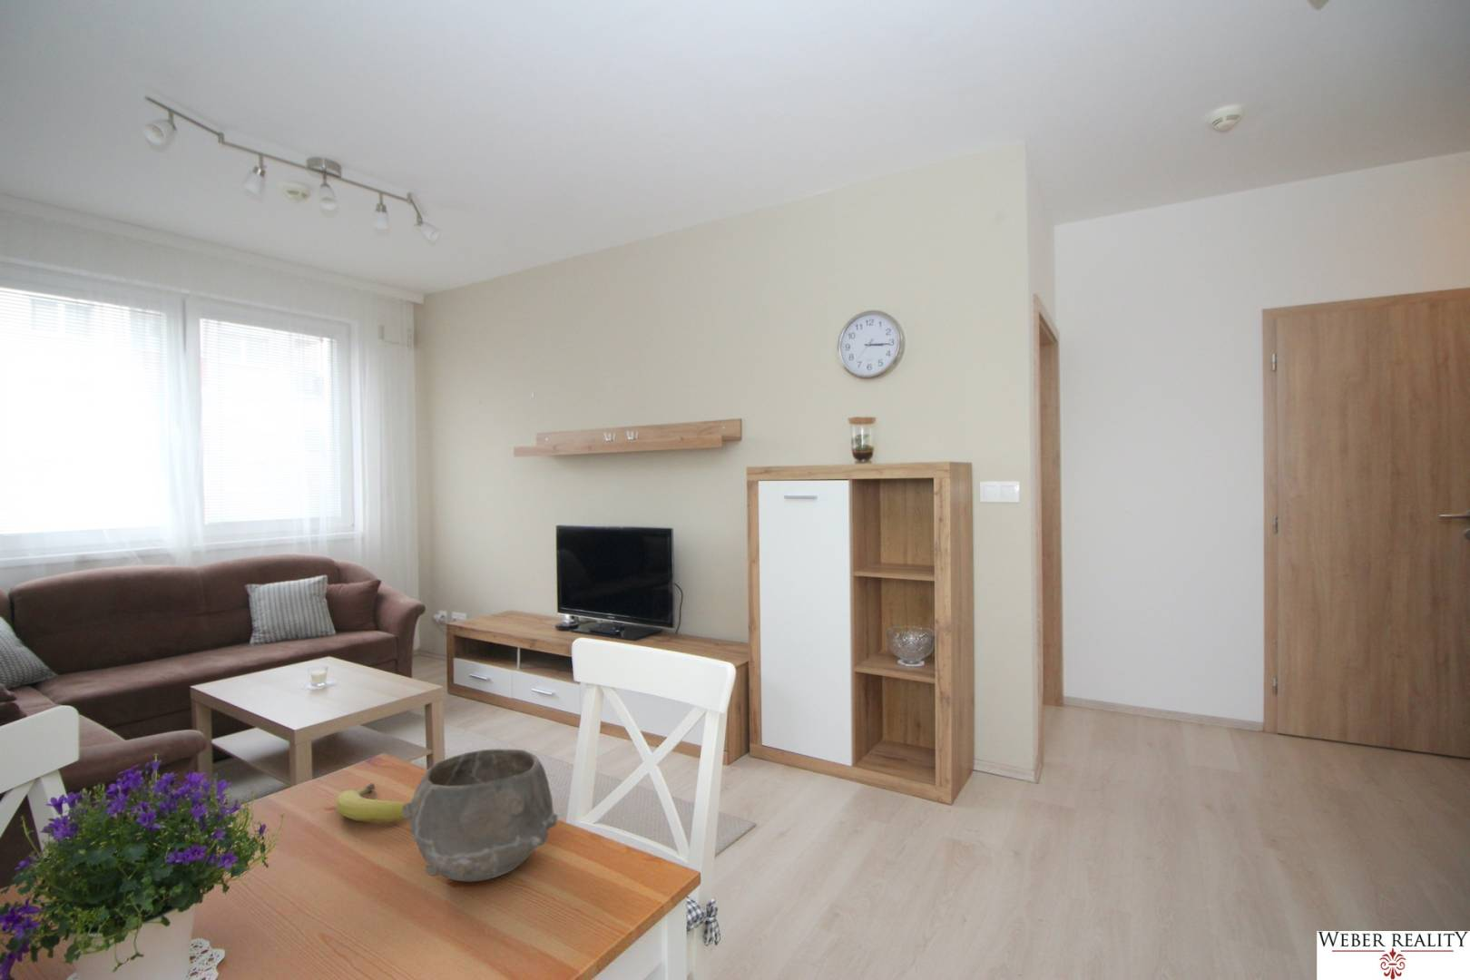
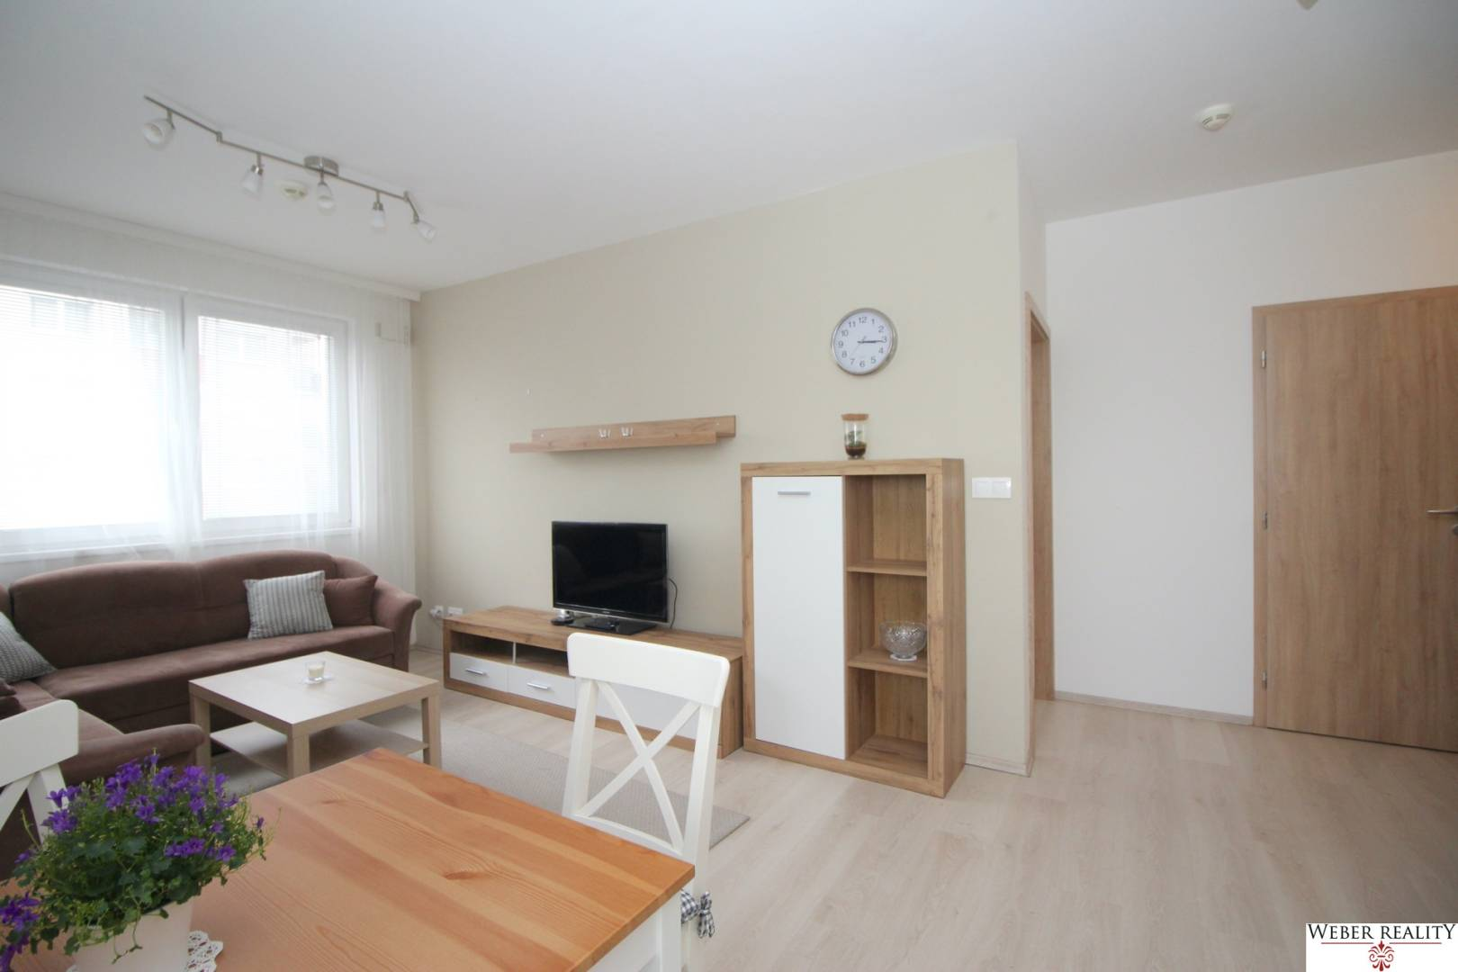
- fruit [335,783,407,822]
- bowl [402,748,559,883]
